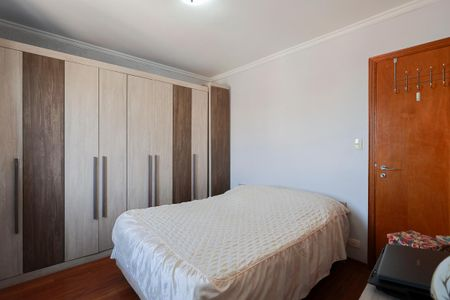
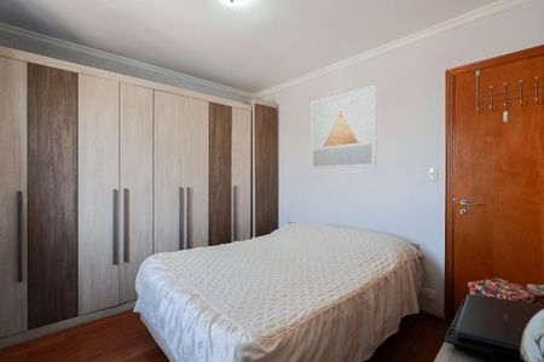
+ wall art [309,84,378,170]
